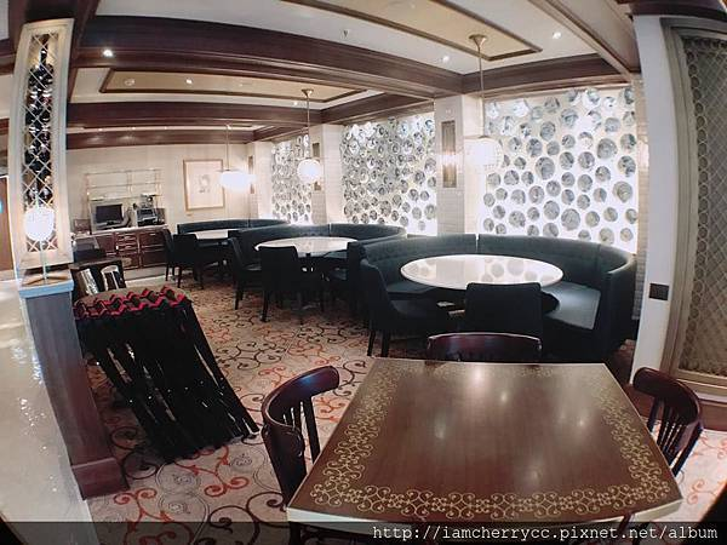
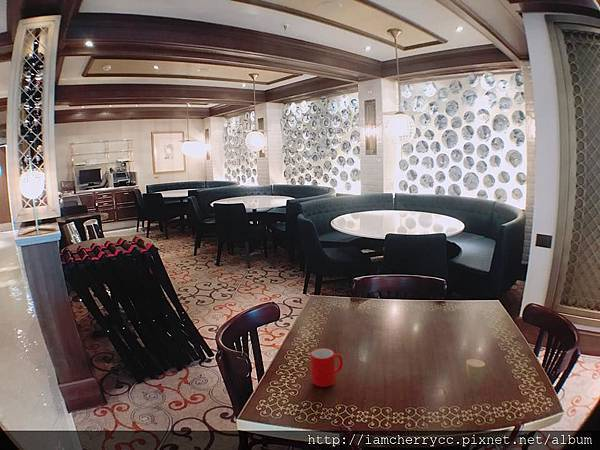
+ candle [465,358,486,384]
+ cup [310,347,344,388]
